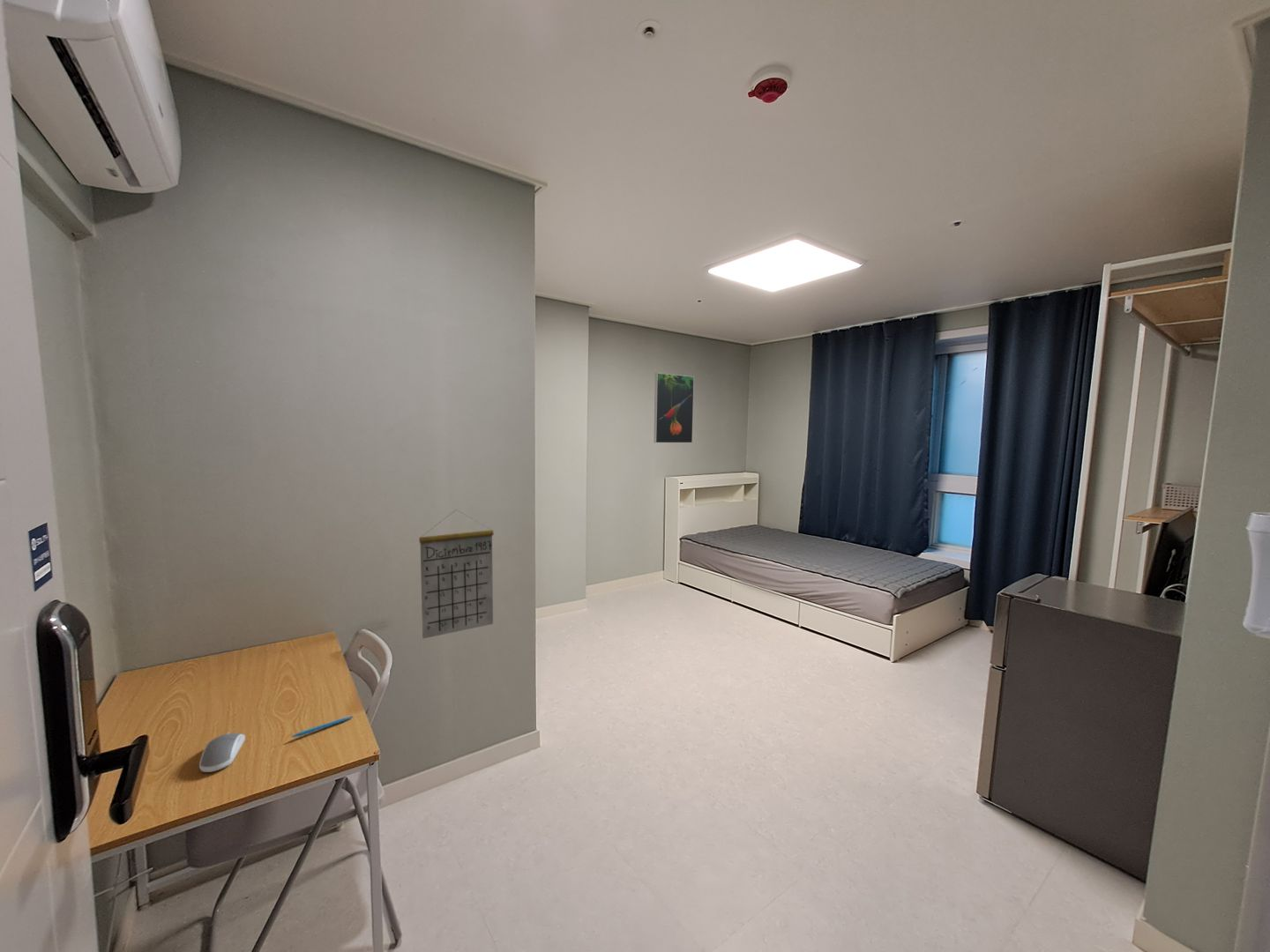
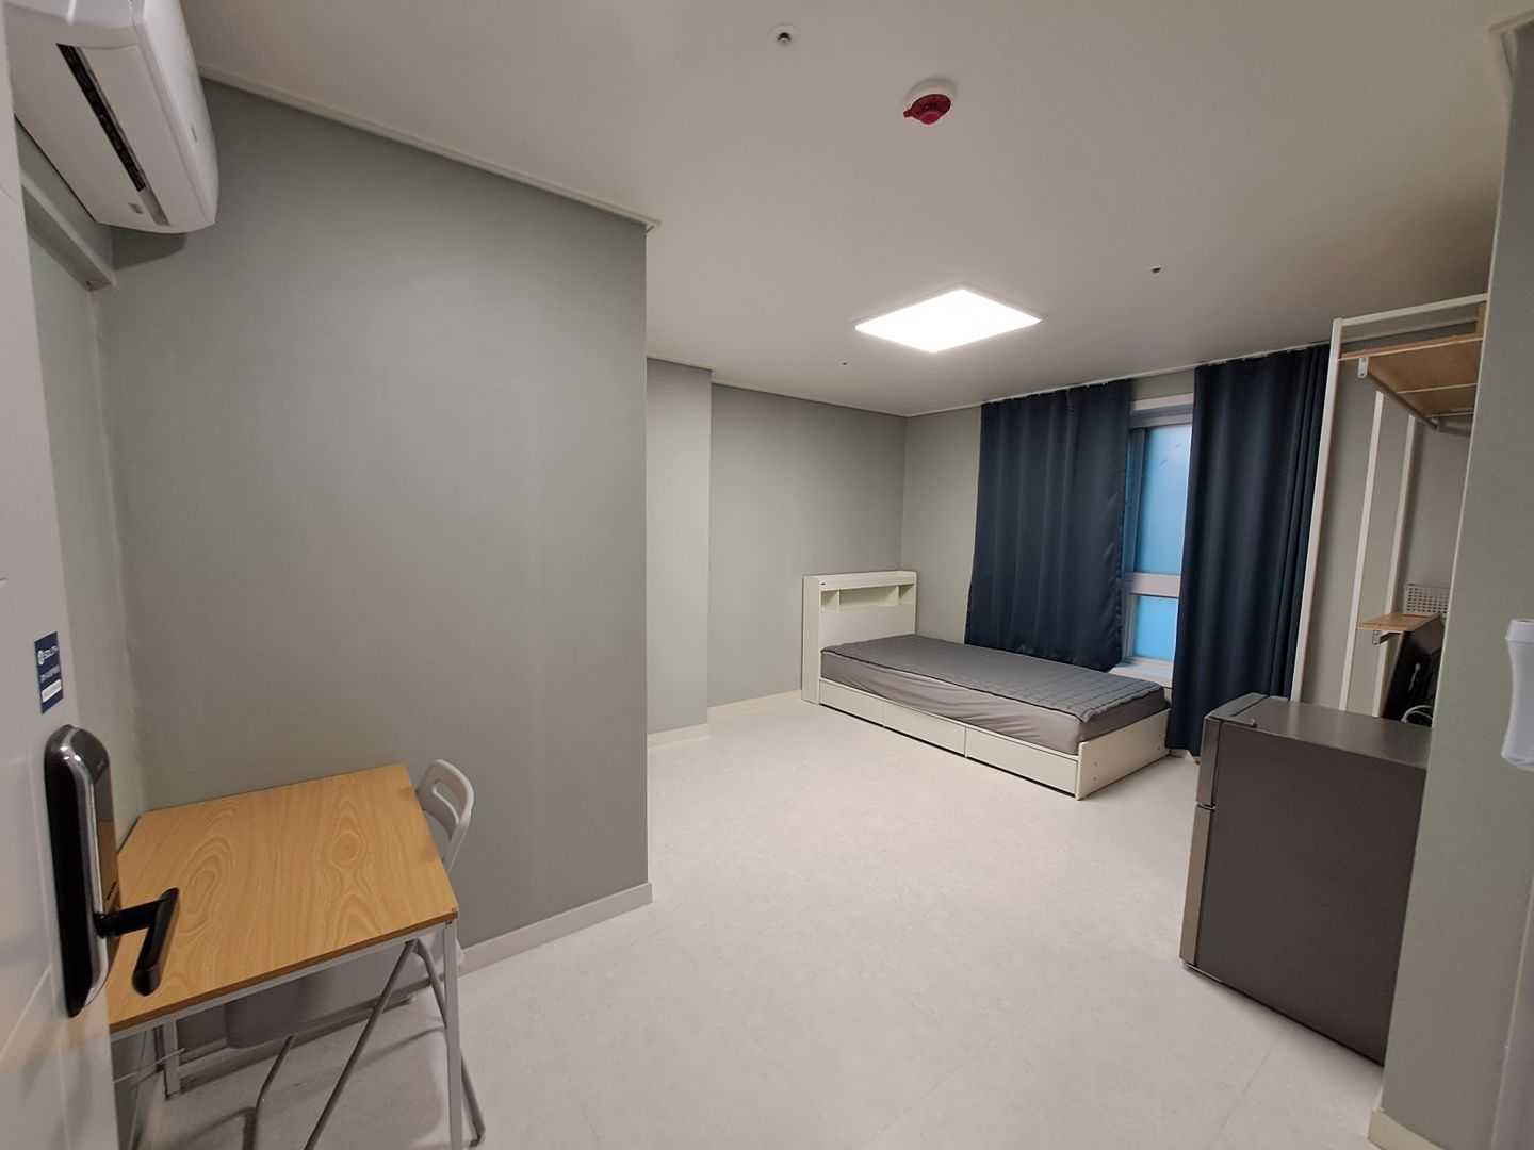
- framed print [654,372,695,443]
- pen [291,715,355,739]
- computer mouse [198,732,246,773]
- calendar [418,509,495,640]
